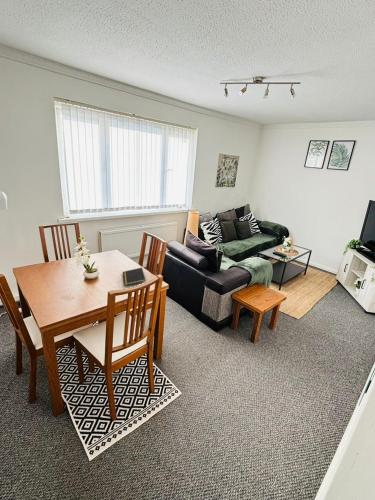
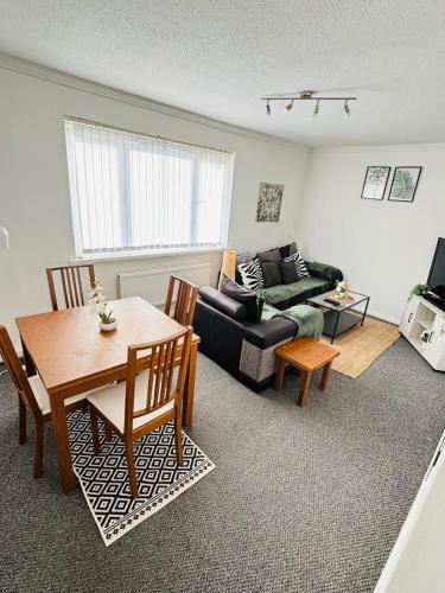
- notepad [122,267,146,286]
